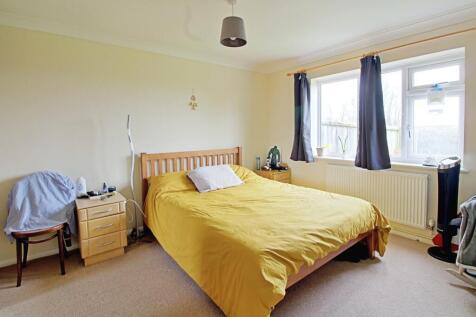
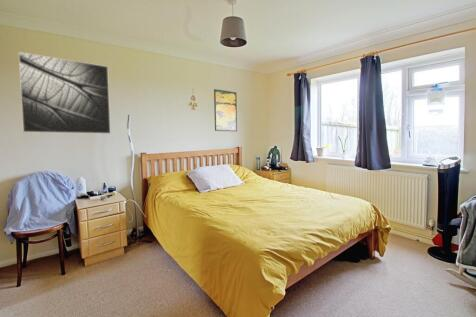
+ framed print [213,88,238,132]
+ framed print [18,51,112,135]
